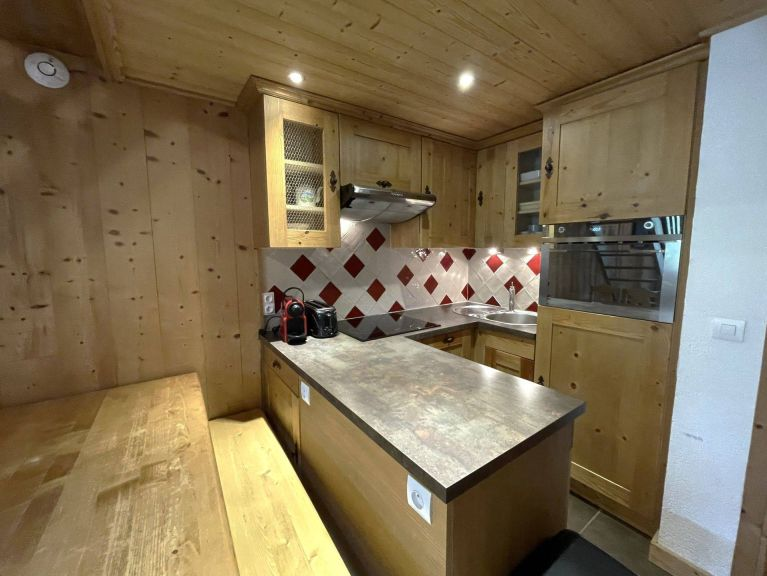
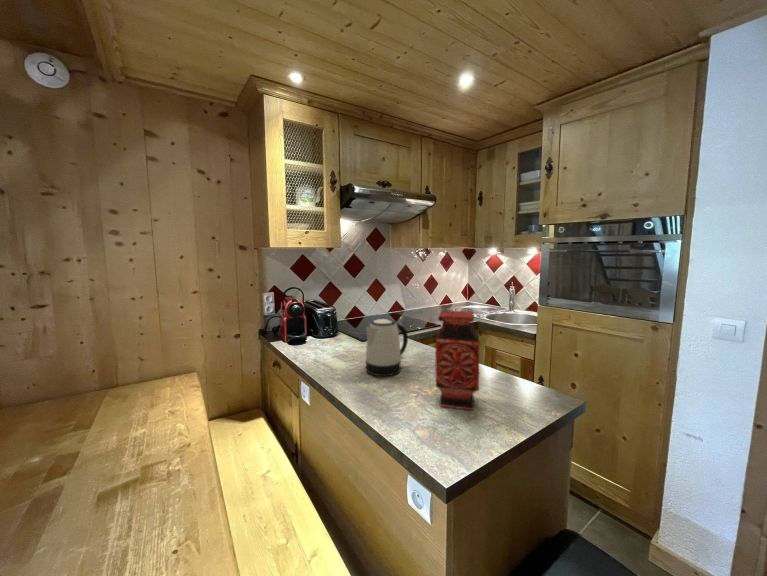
+ vase [434,309,480,411]
+ kettle [365,318,409,377]
